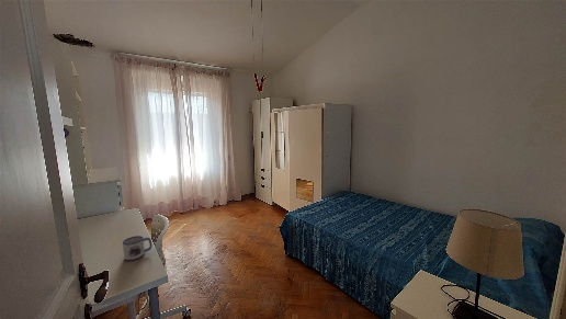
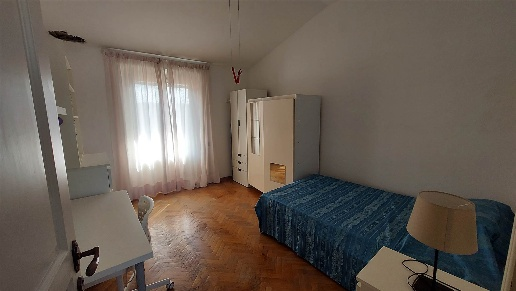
- mug [122,235,152,262]
